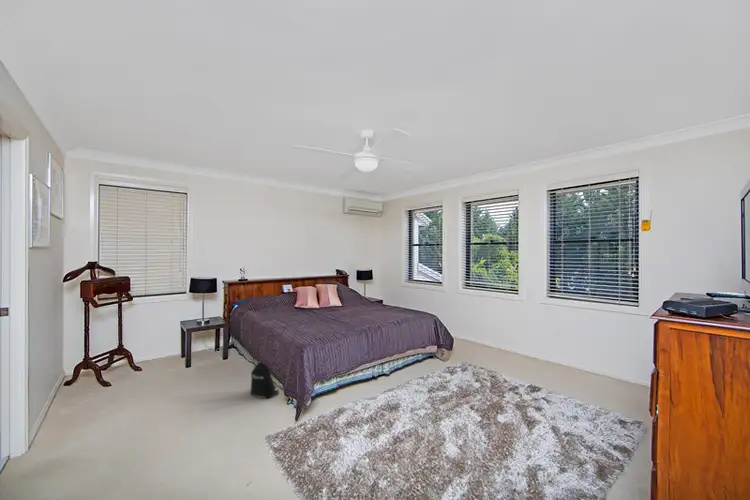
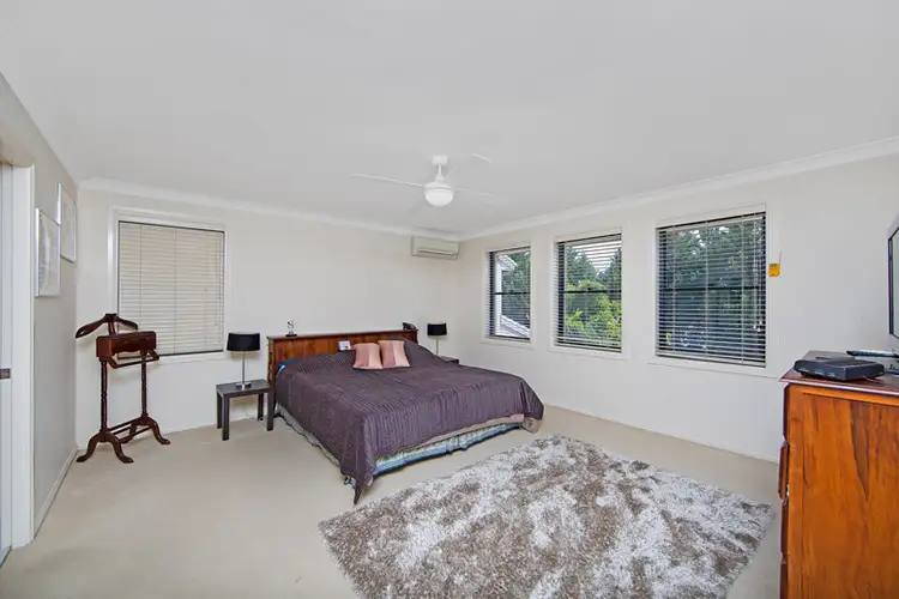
- backpack [250,360,280,399]
